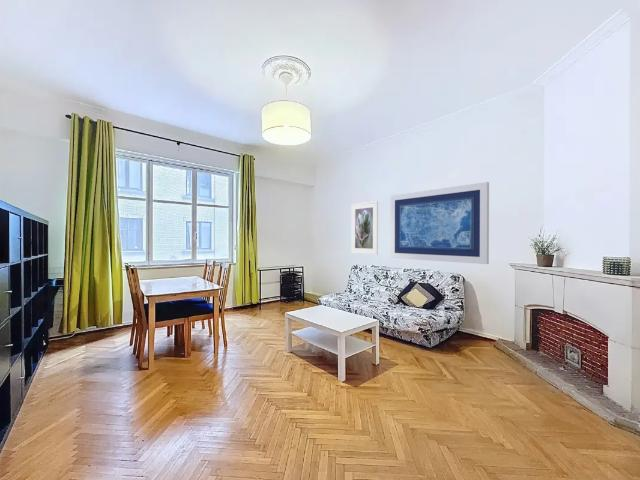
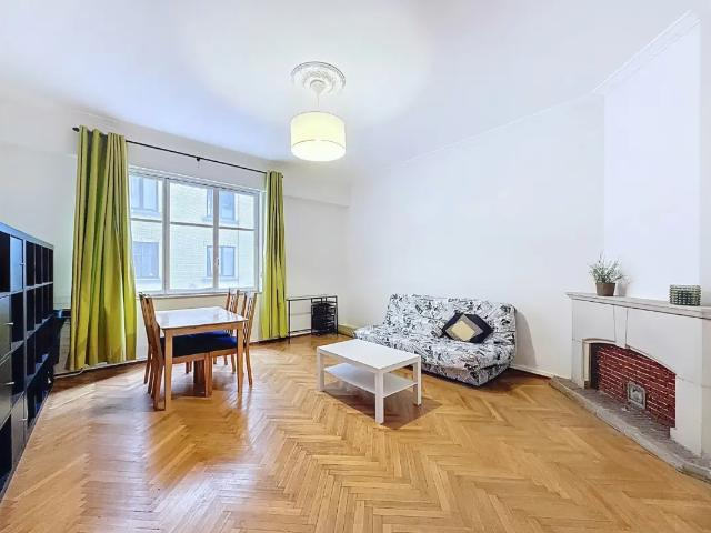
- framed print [350,200,379,256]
- wall art [389,181,490,265]
